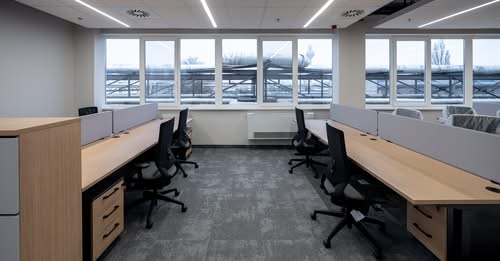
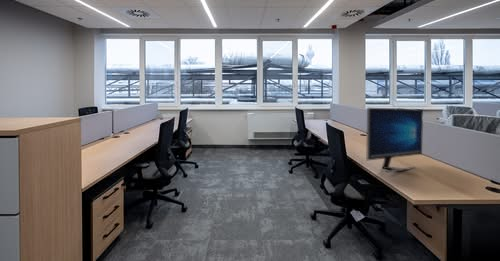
+ computer monitor [365,107,424,174]
